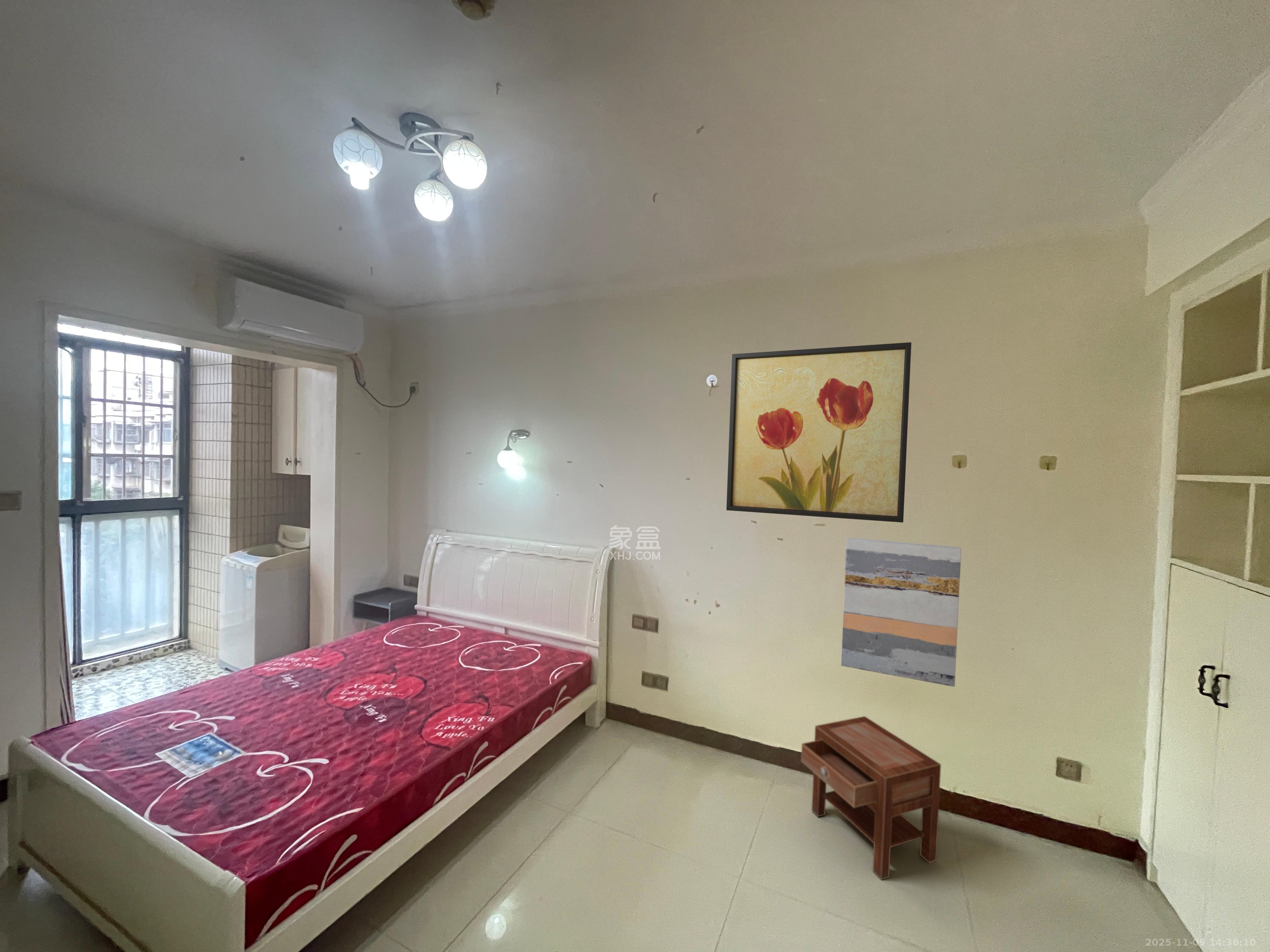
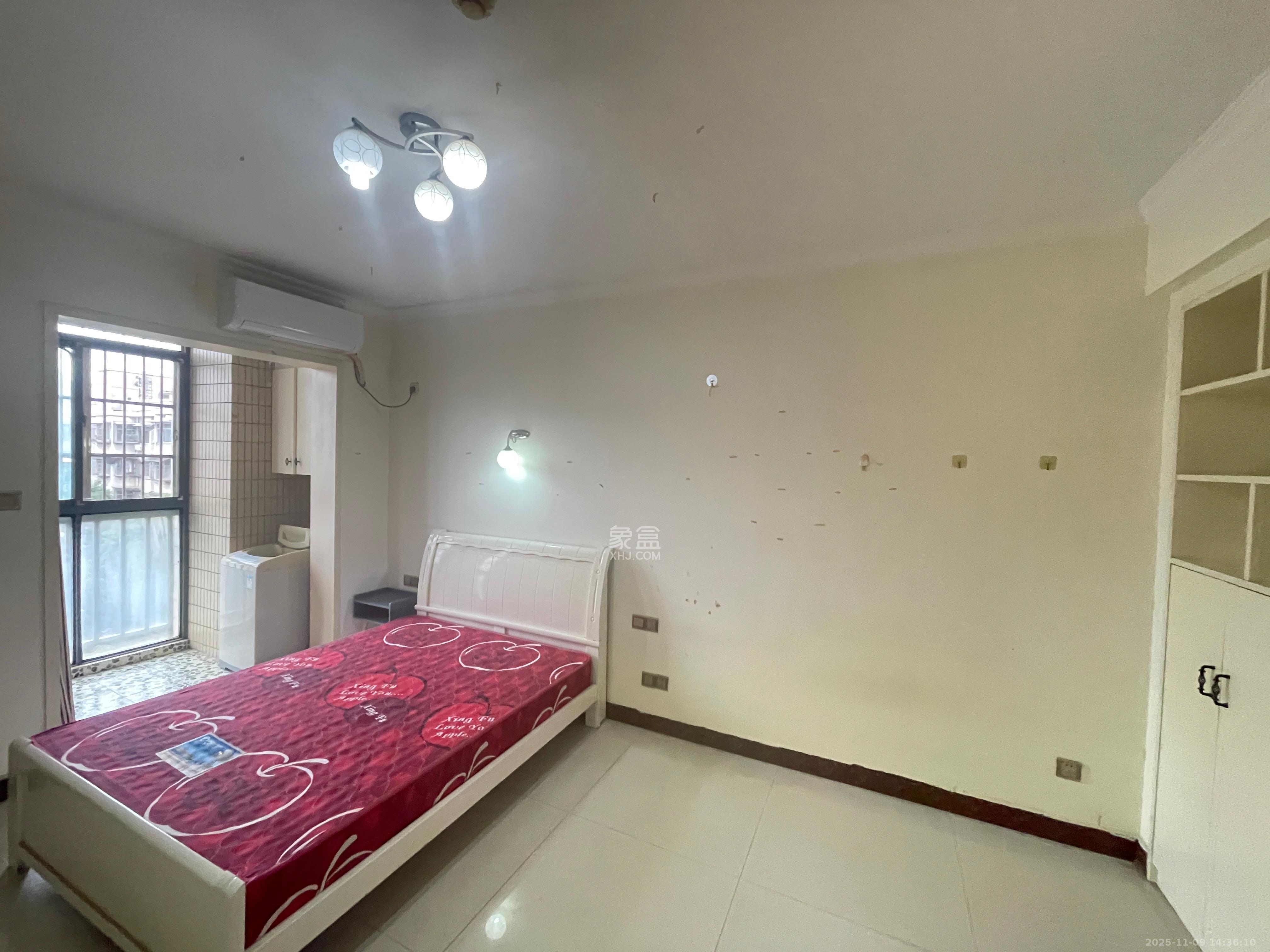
- nightstand [801,716,941,880]
- wall art [726,342,912,523]
- wall art [841,537,962,687]
